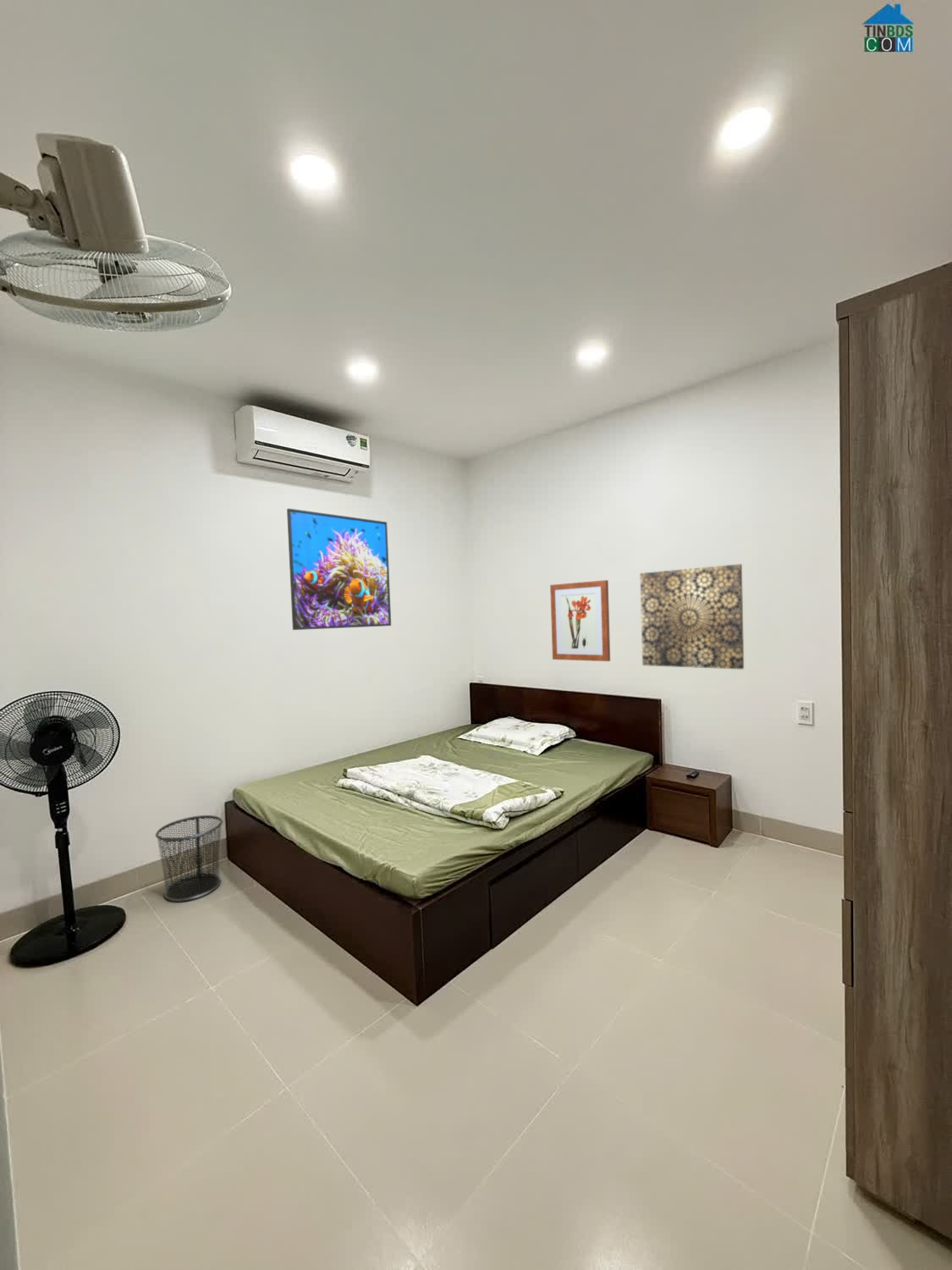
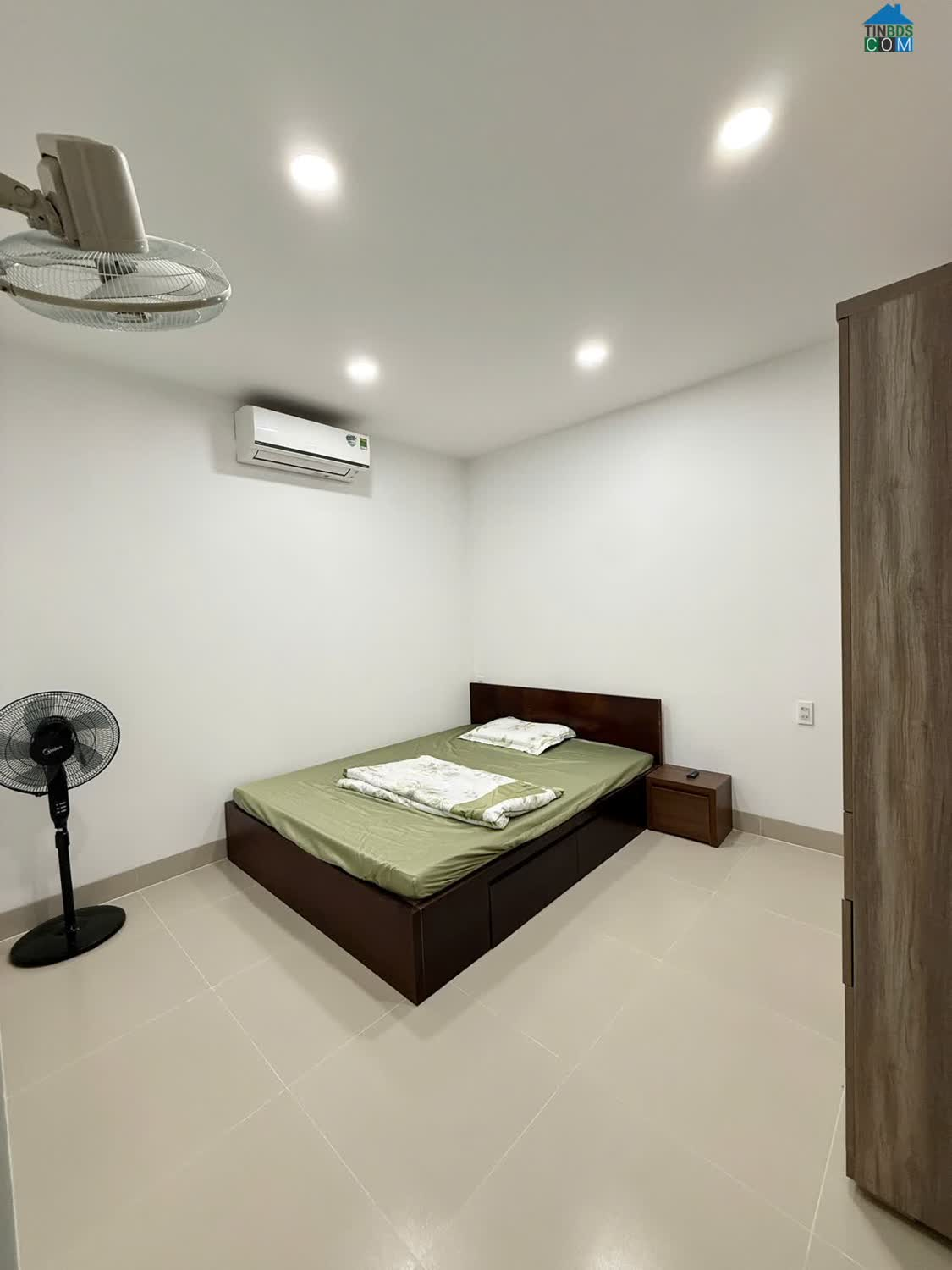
- waste bin [155,814,223,903]
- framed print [286,508,392,631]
- wall art [549,579,611,662]
- wall art [639,563,745,670]
